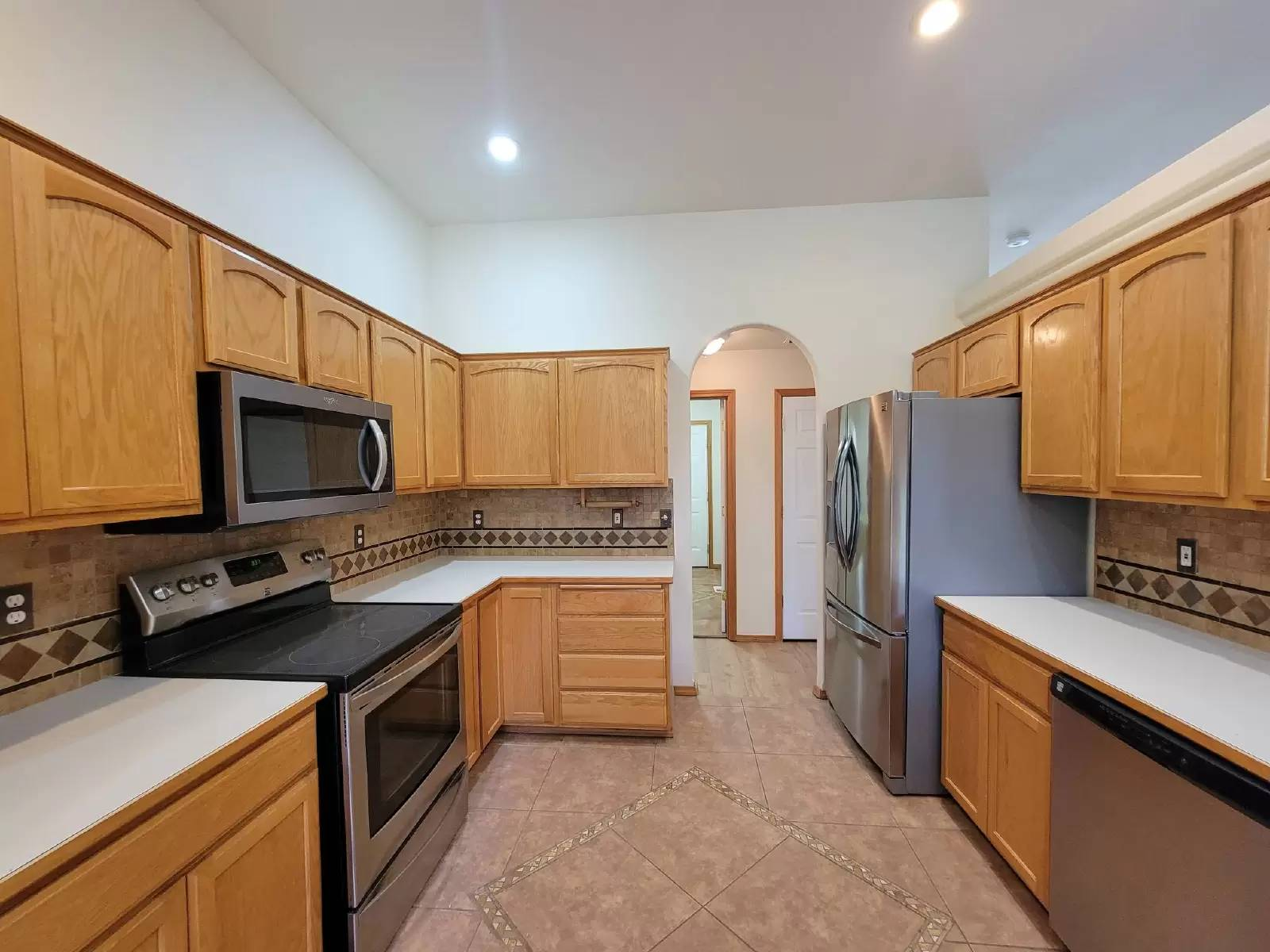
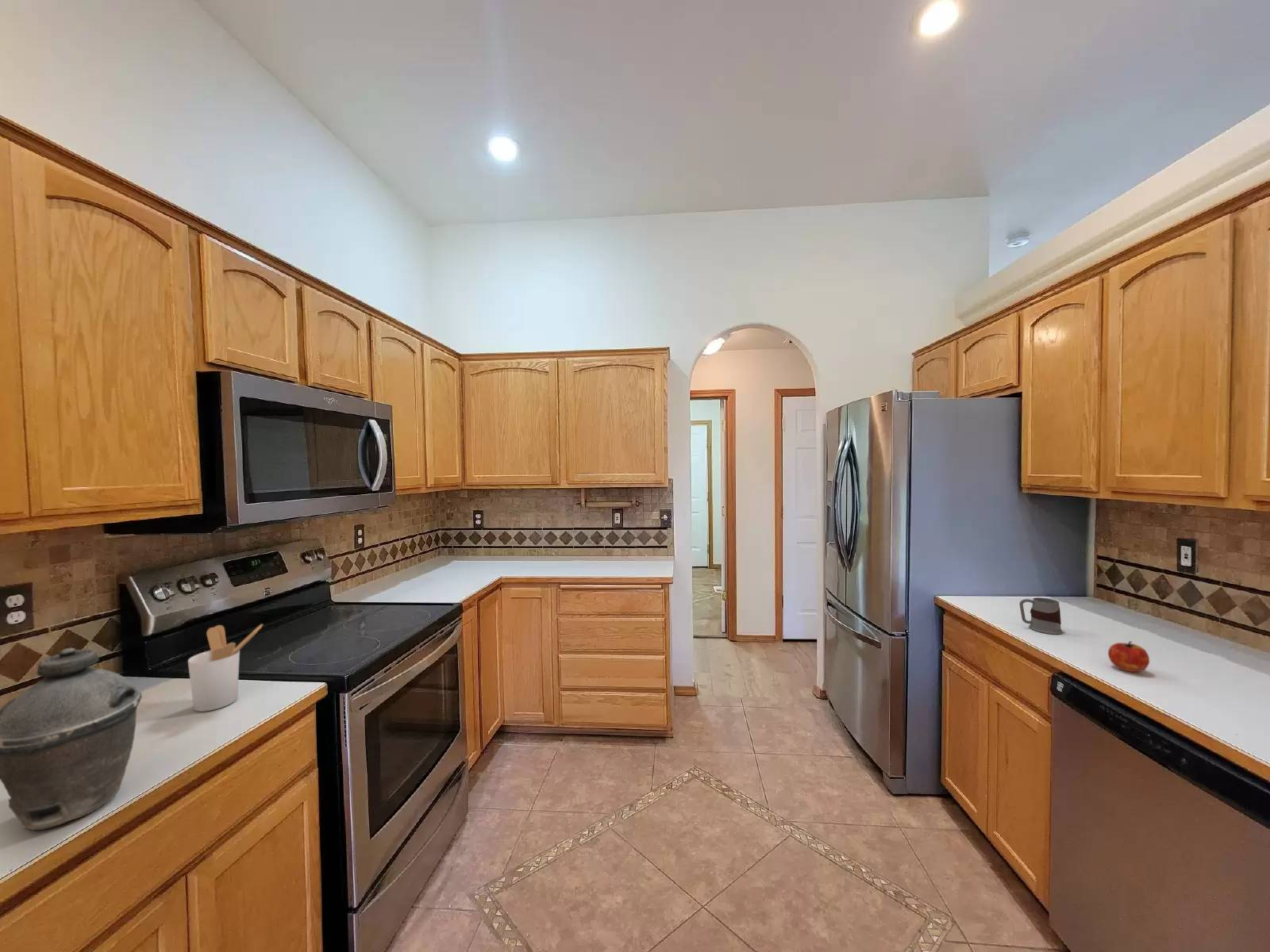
+ apple [1107,640,1150,673]
+ kettle [0,647,143,831]
+ mug [1019,597,1064,635]
+ utensil holder [187,624,264,712]
